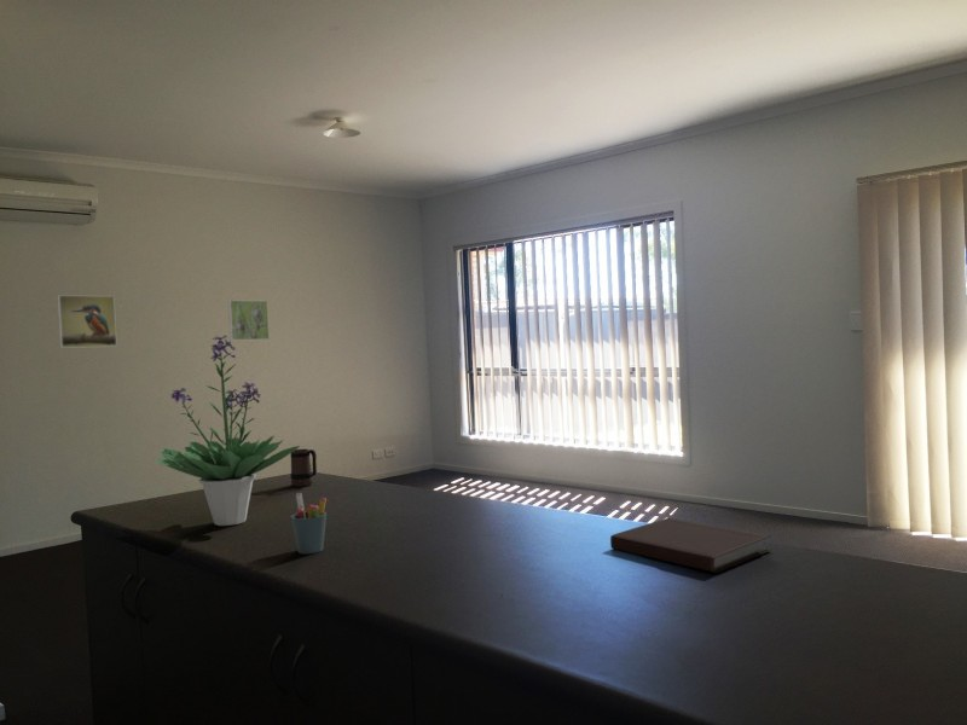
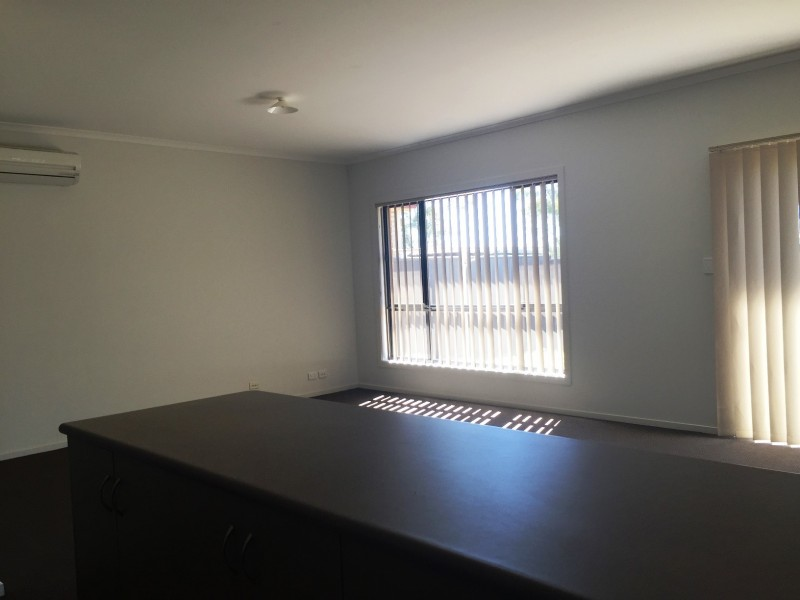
- mug [290,448,318,488]
- pen holder [290,492,328,555]
- potted plant [154,335,301,527]
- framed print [227,298,271,342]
- notebook [609,517,772,574]
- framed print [57,294,118,349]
